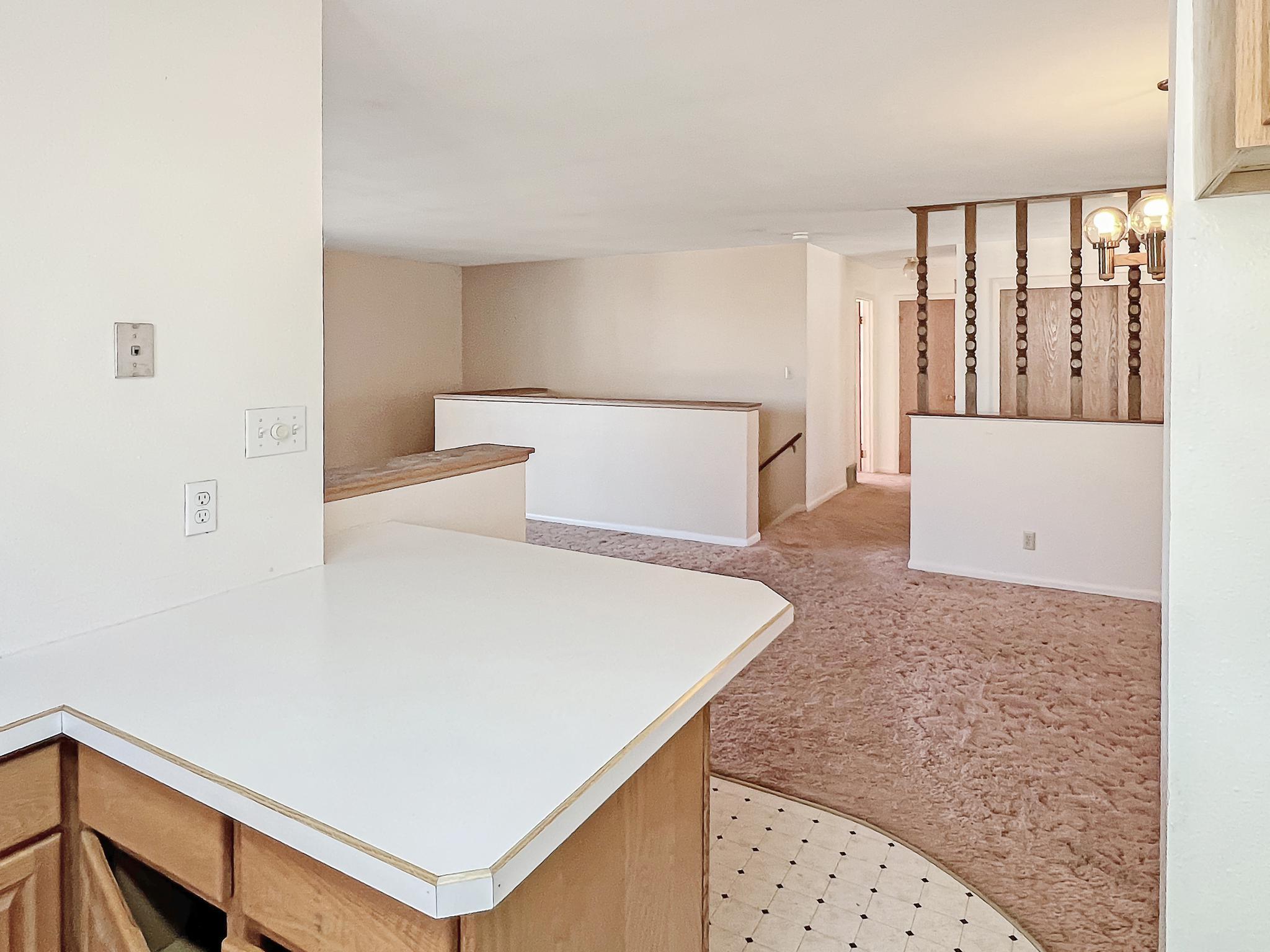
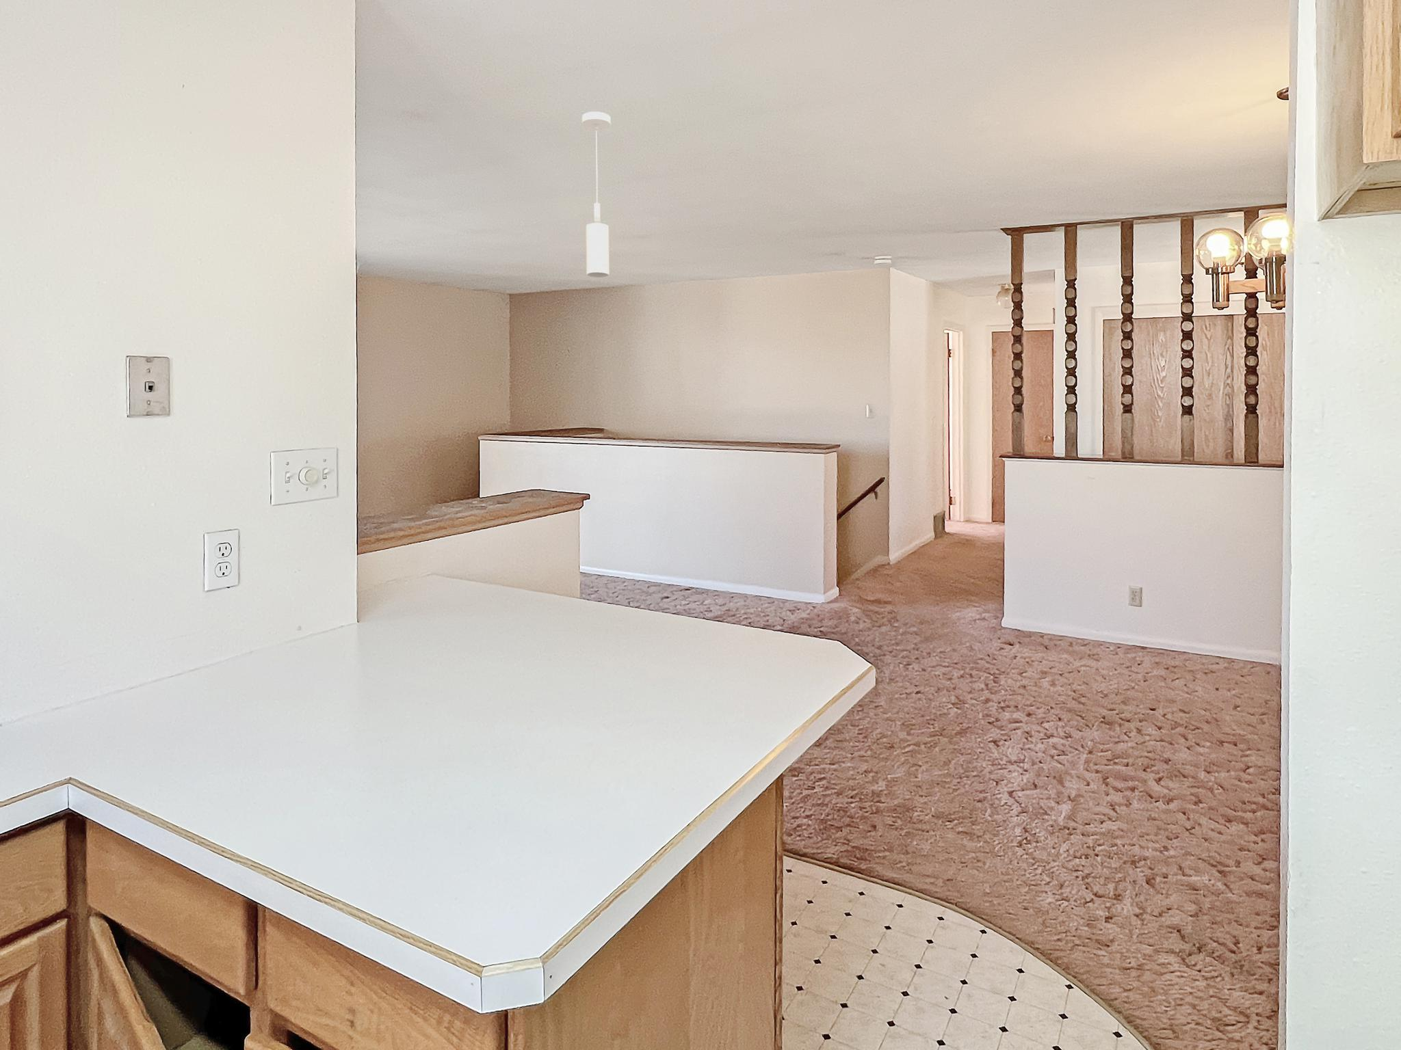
+ pendant light [581,110,611,278]
